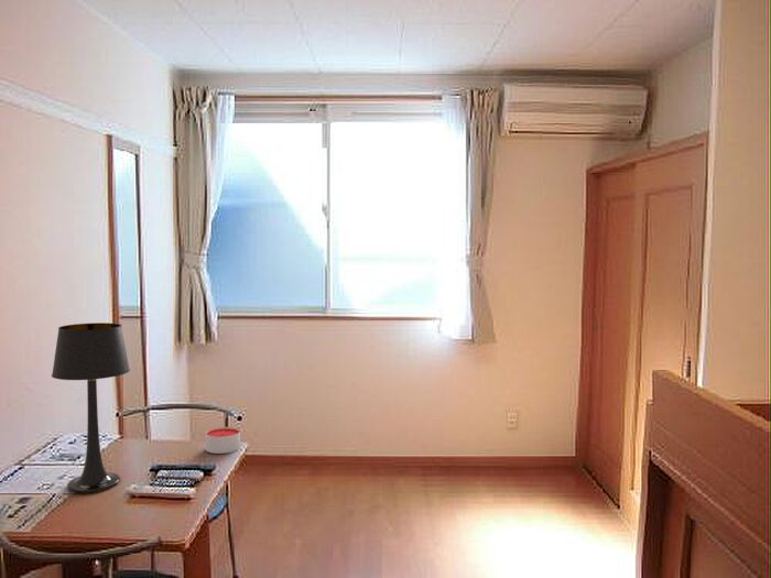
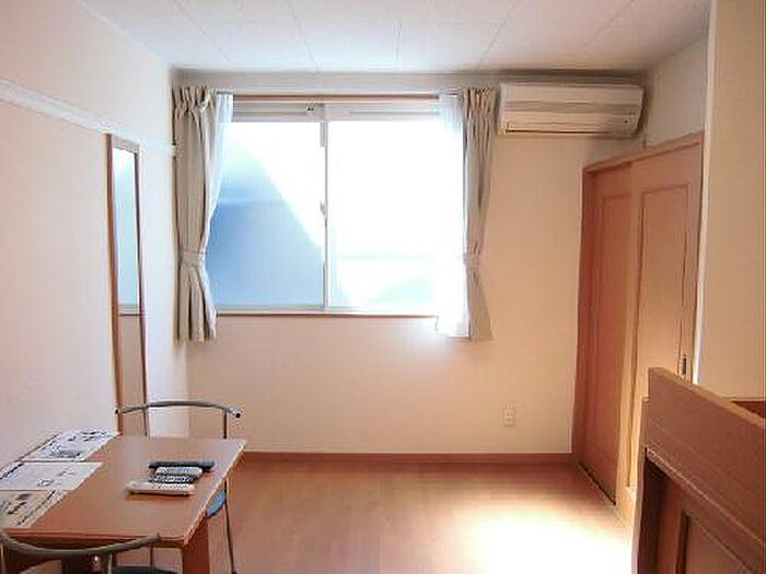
- candle [205,426,241,455]
- table lamp [51,321,131,493]
